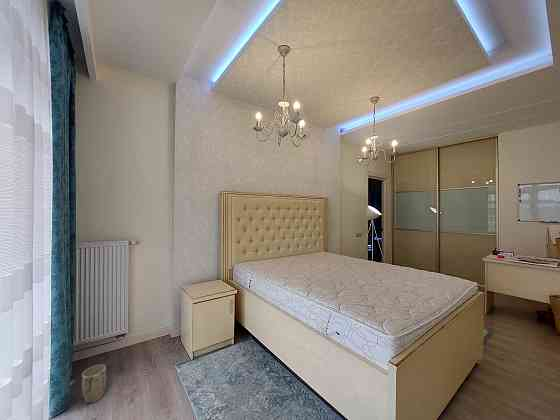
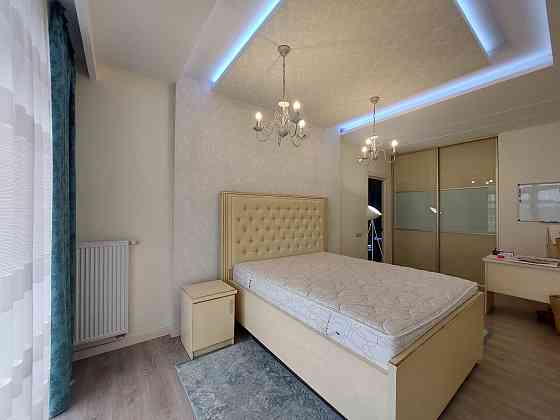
- plant pot [81,364,107,405]
